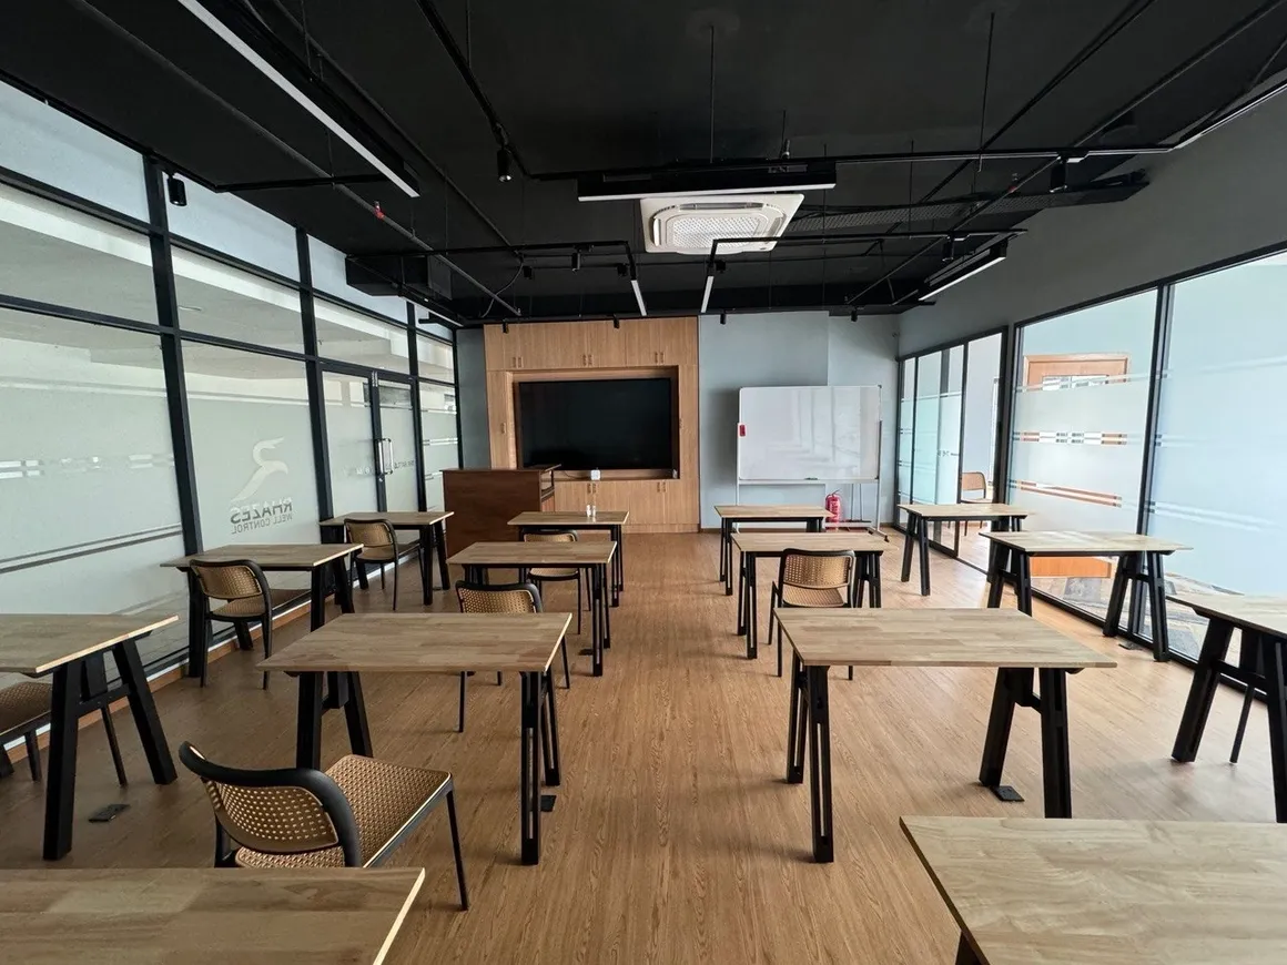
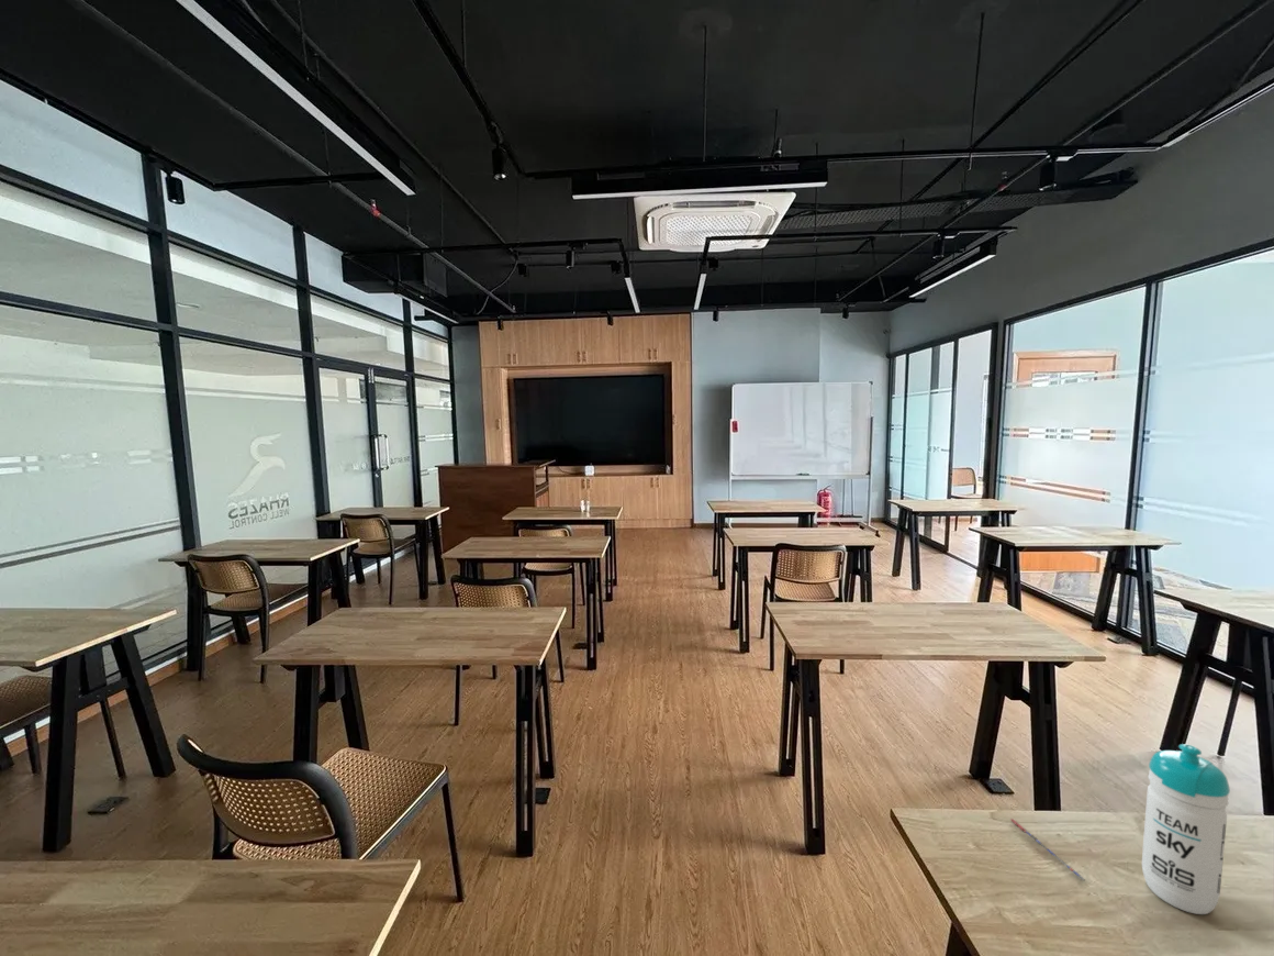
+ water bottle [1141,743,1231,915]
+ pen [1009,818,1087,882]
